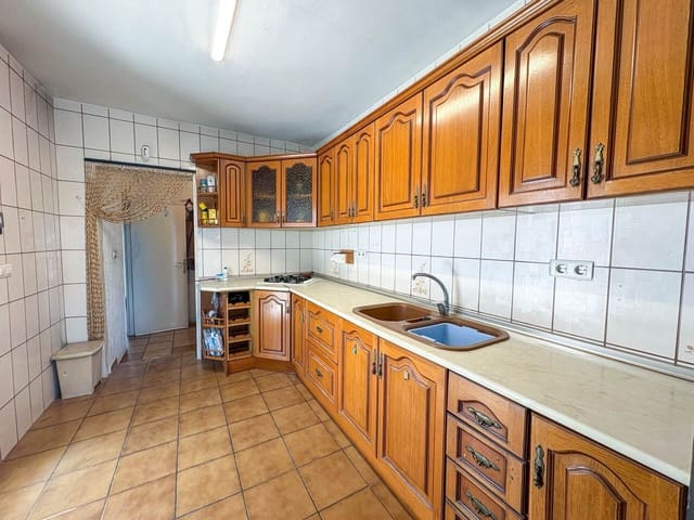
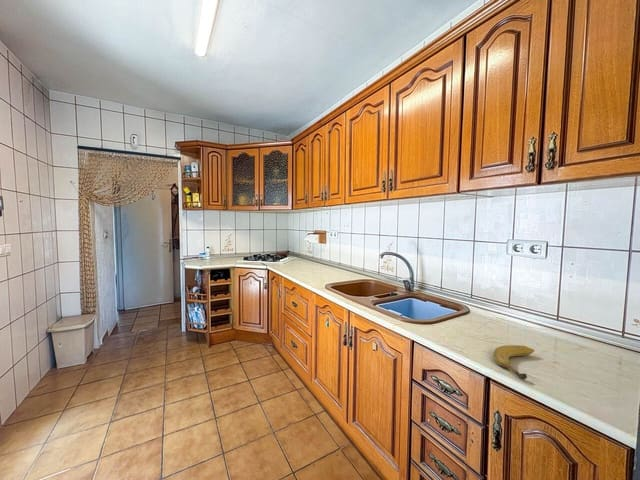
+ fruit [492,344,535,380]
